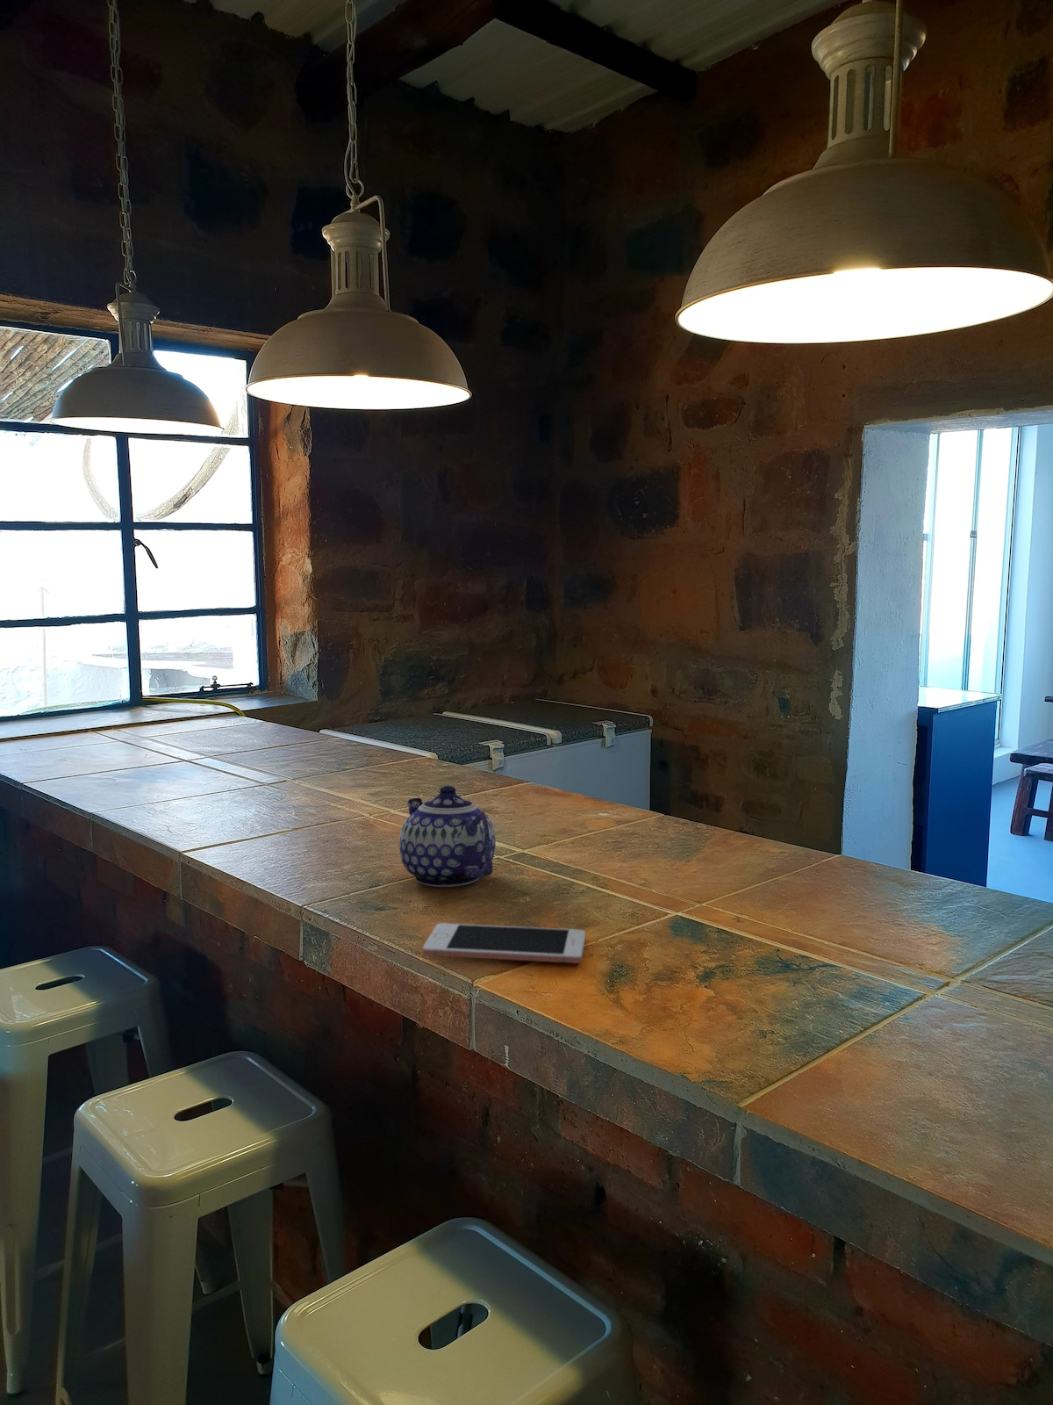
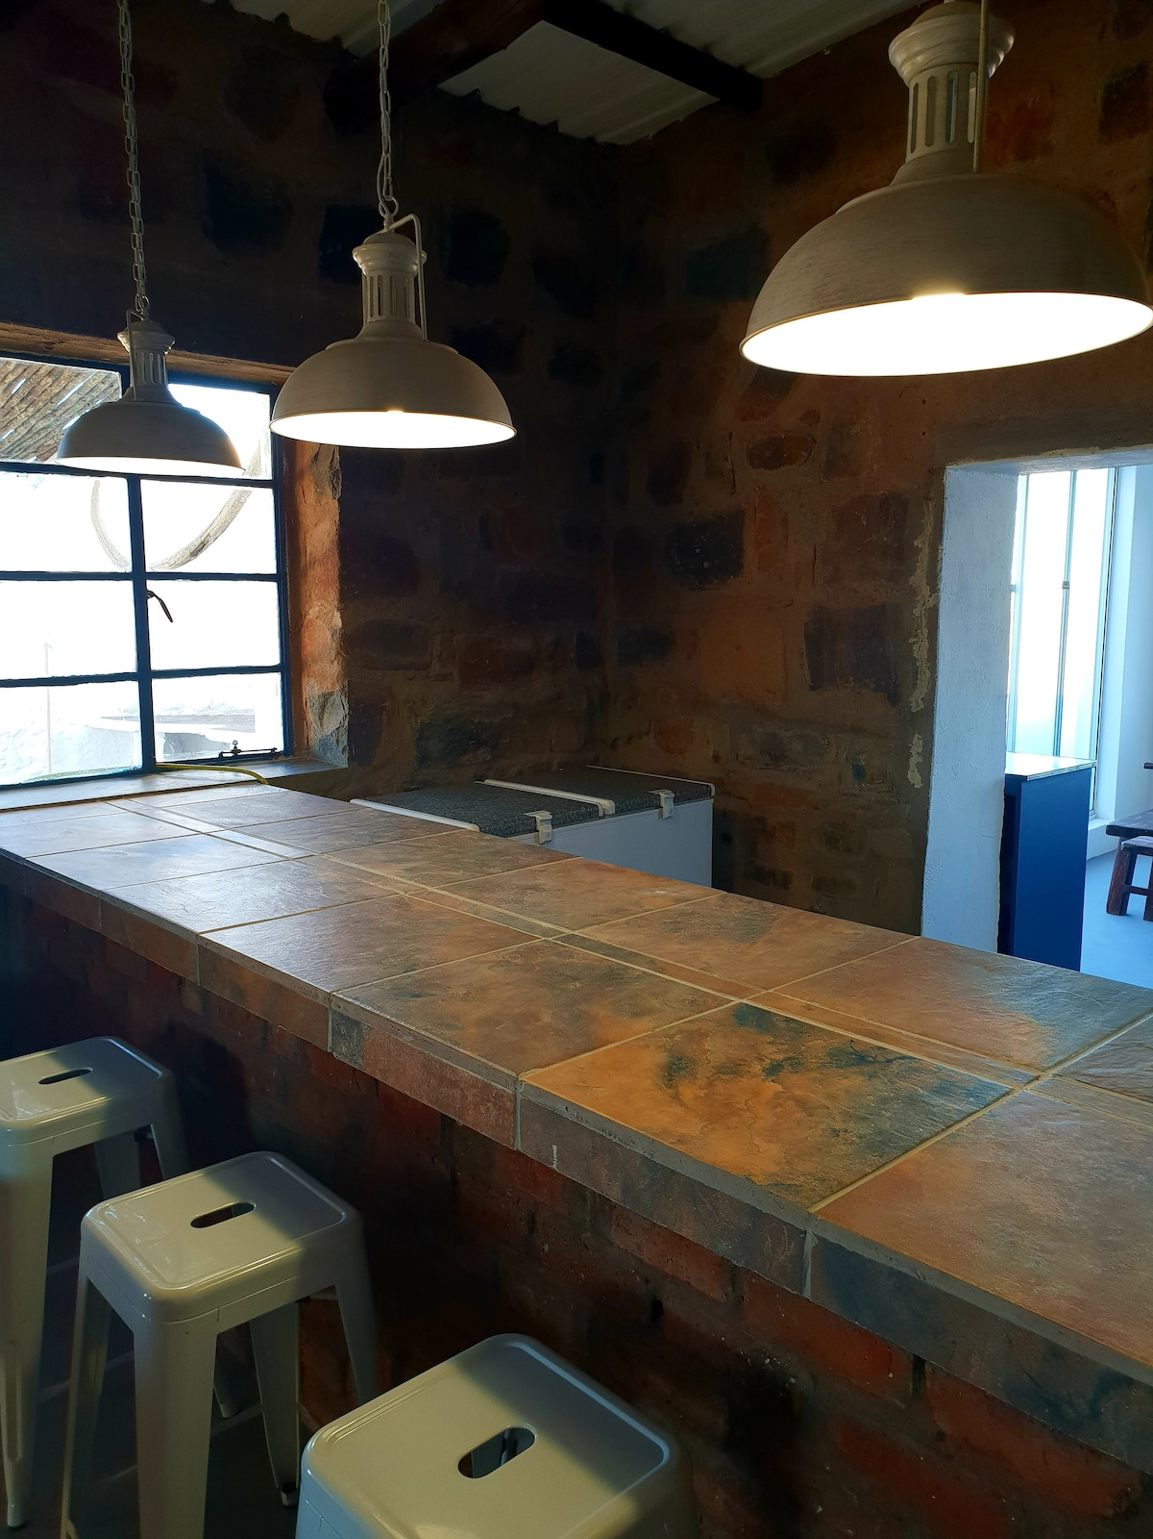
- teapot [398,785,497,887]
- cell phone [421,922,586,965]
